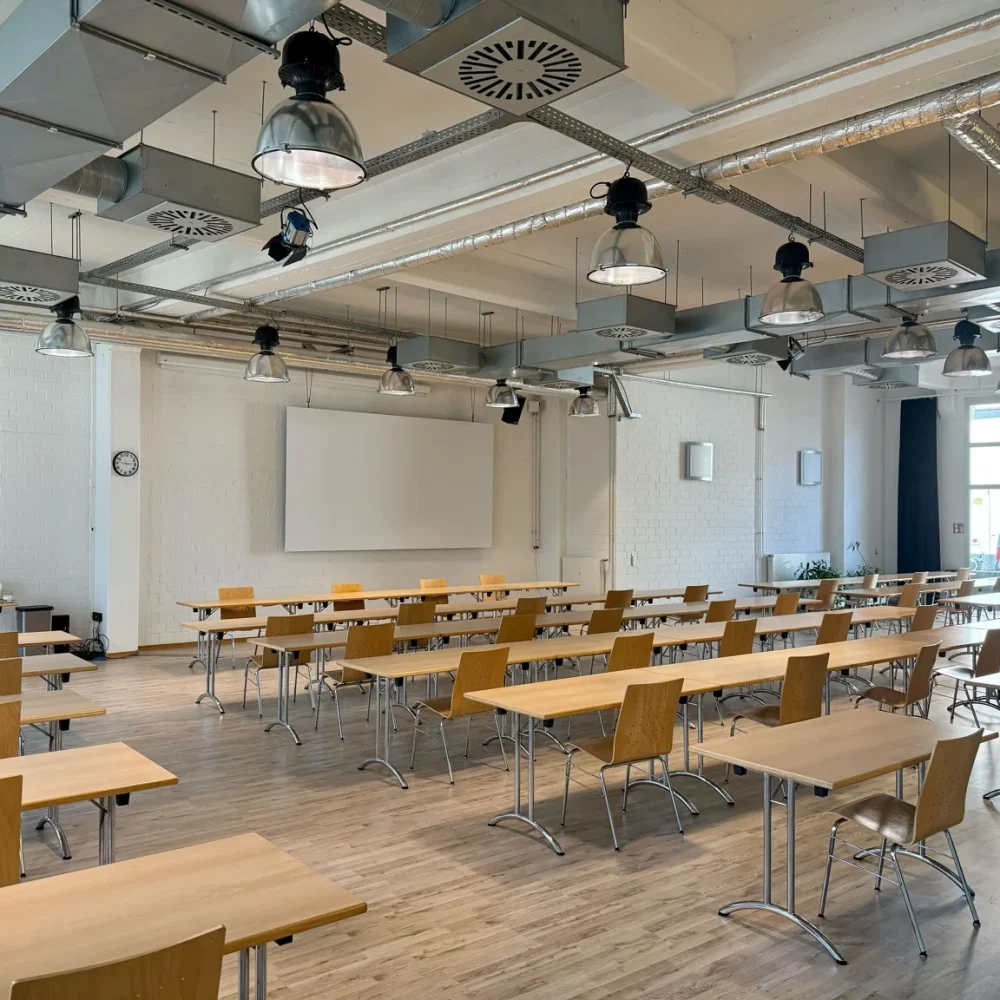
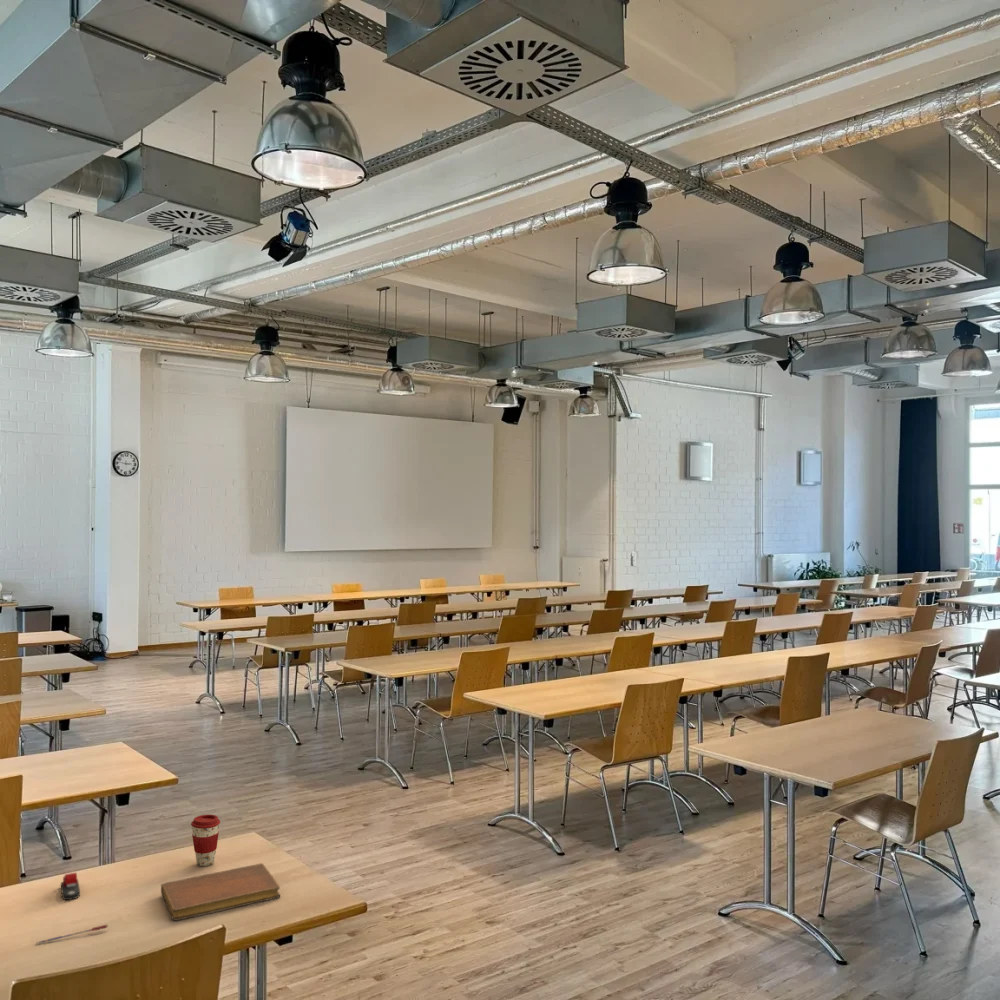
+ coffee cup [190,814,221,867]
+ pen [36,924,108,945]
+ stapler [60,872,81,901]
+ notebook [160,862,281,922]
